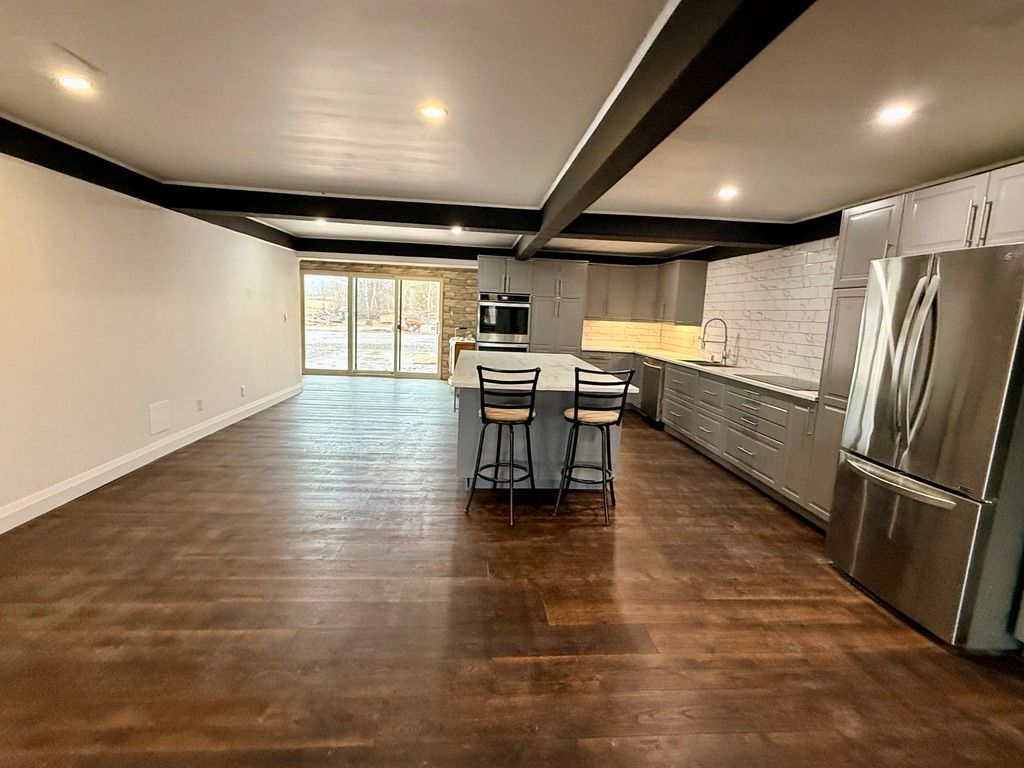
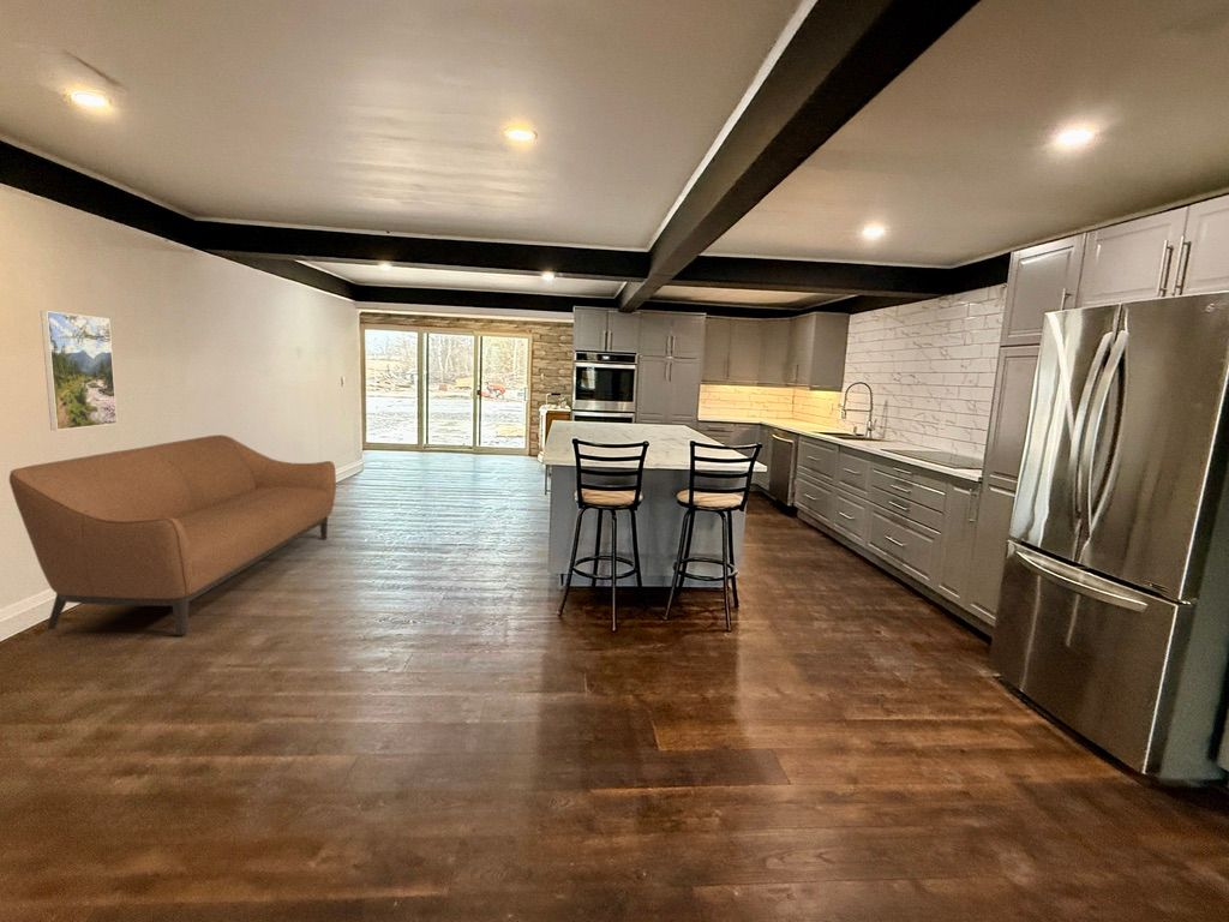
+ sofa [8,433,337,636]
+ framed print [40,310,119,431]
